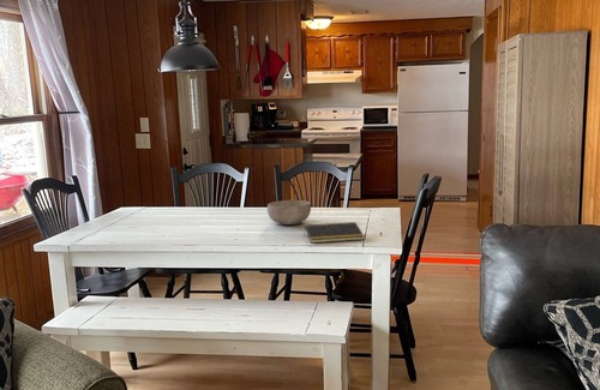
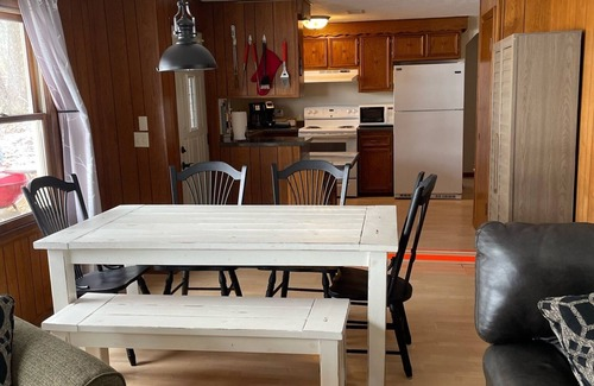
- bowl [266,199,312,226]
- notepad [302,221,366,244]
